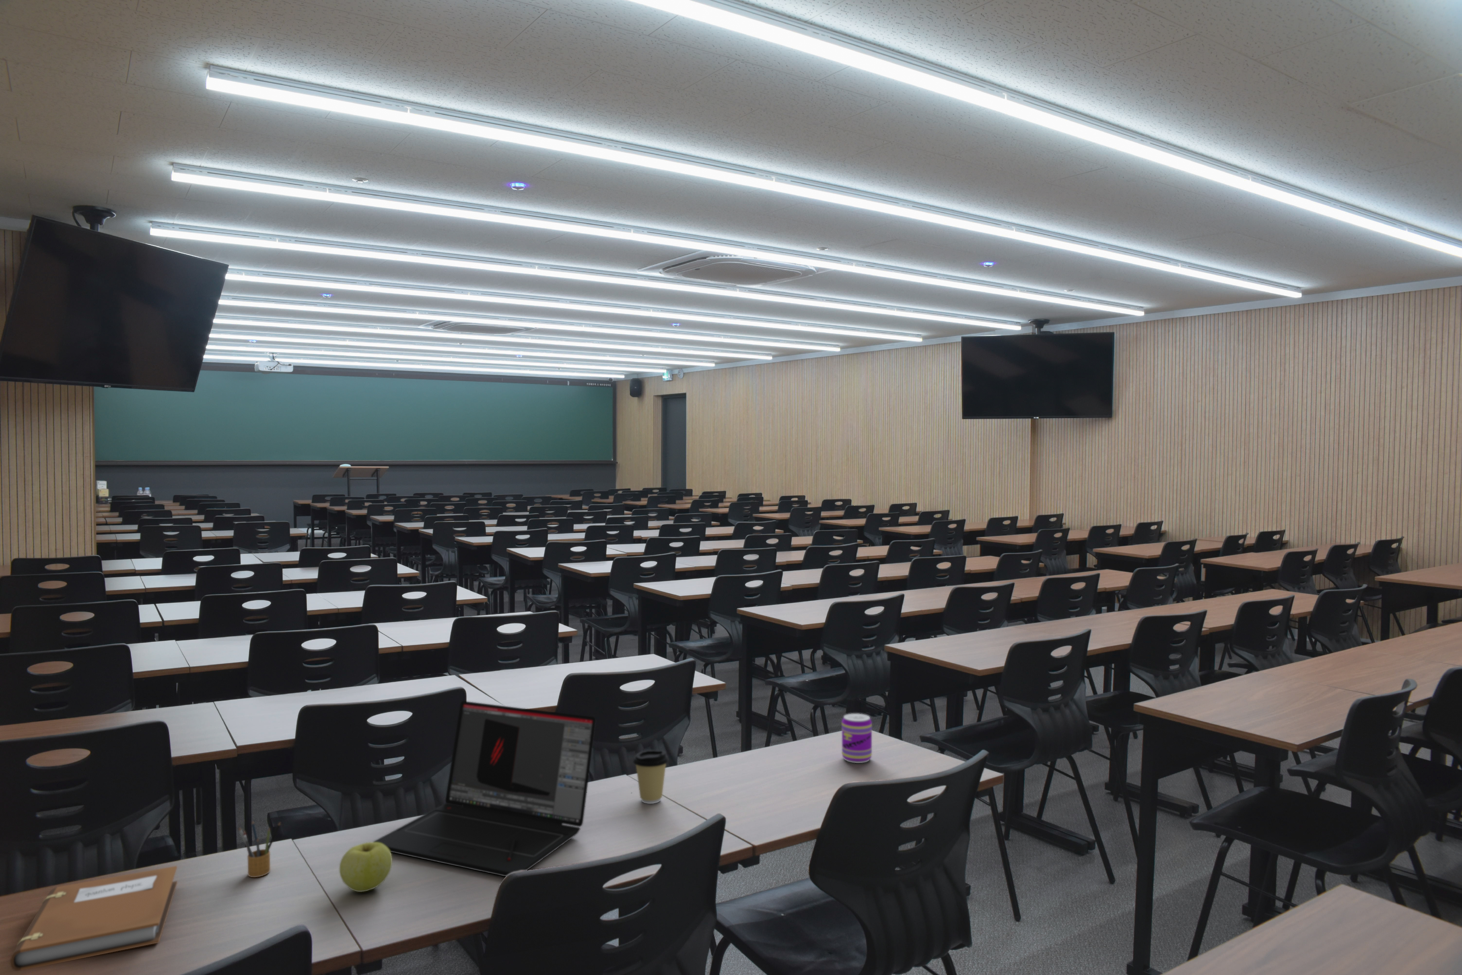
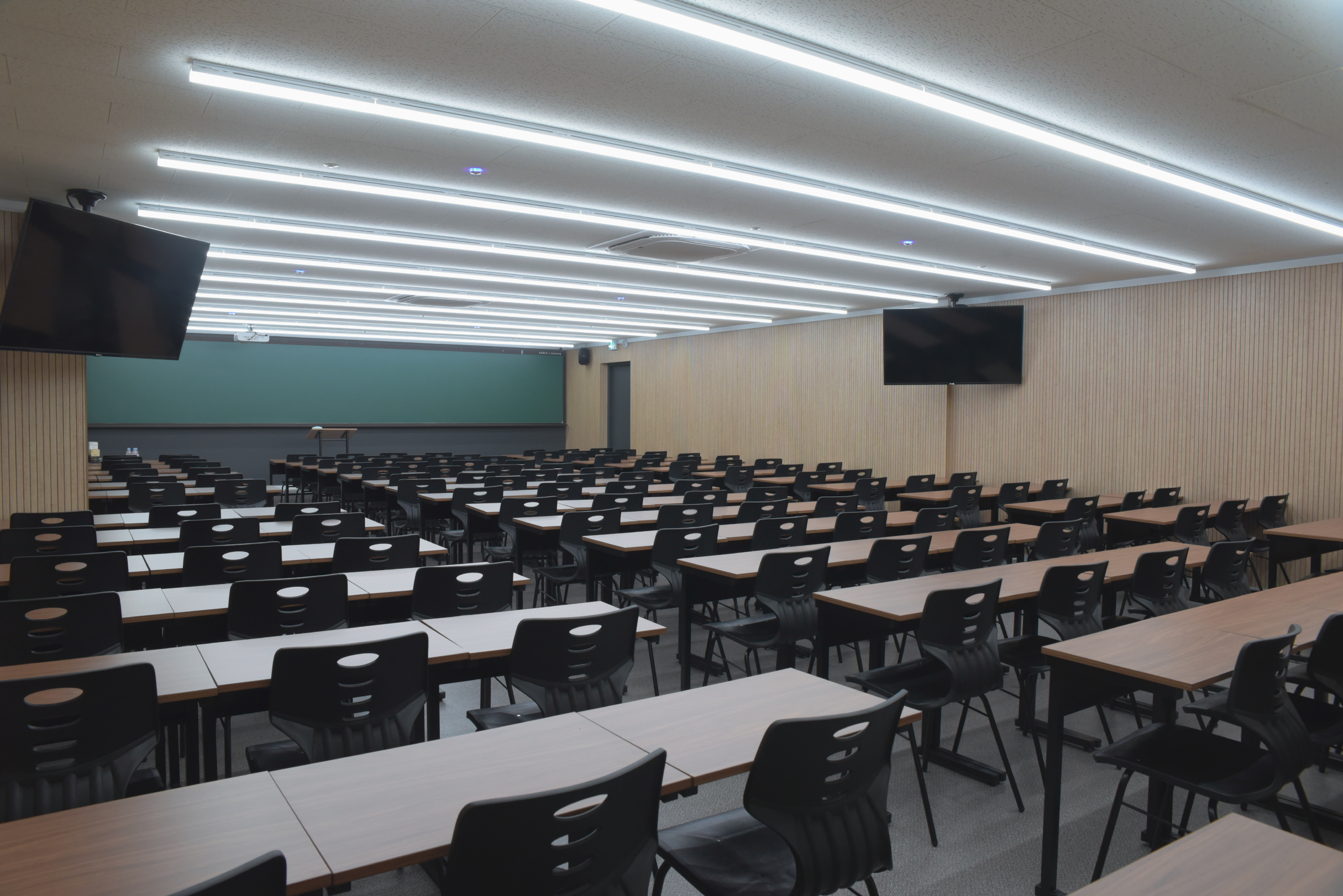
- coffee cup [632,750,669,804]
- laptop [372,701,597,877]
- pencil box [238,819,281,878]
- beverage can [841,713,872,764]
- notebook [10,865,177,971]
- apple [339,841,393,892]
